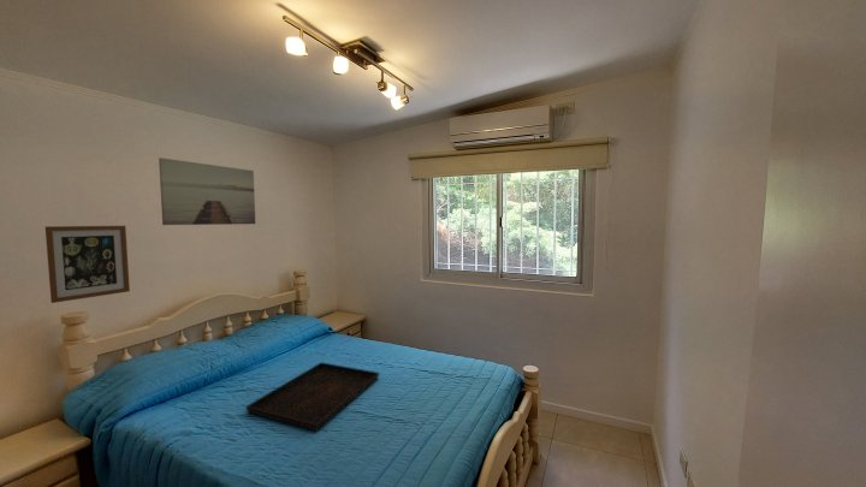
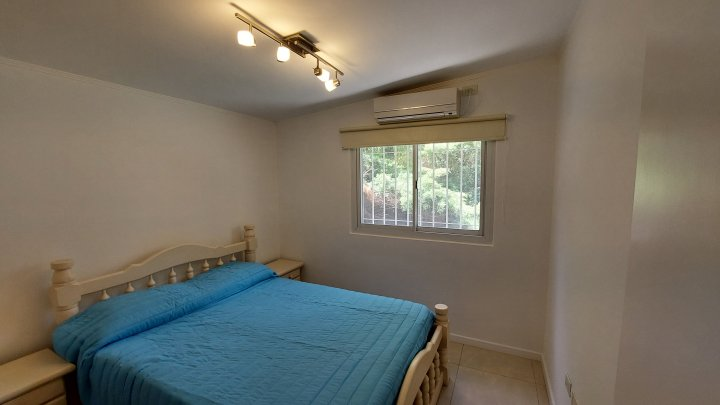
- wall art [158,156,256,226]
- serving tray [245,361,380,432]
- wall art [45,225,131,304]
